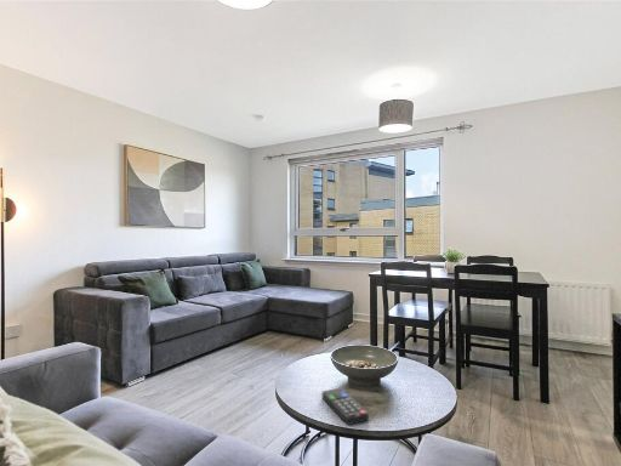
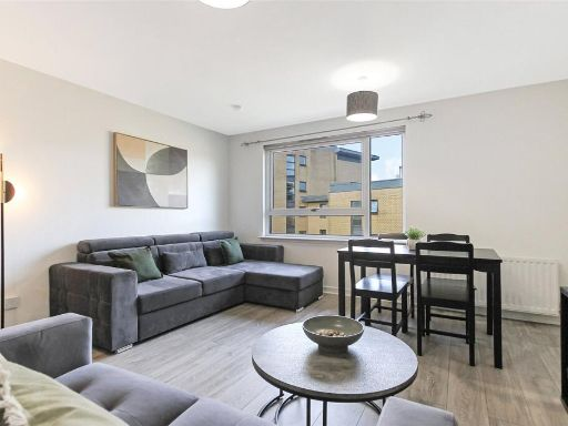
- remote control [321,387,370,426]
